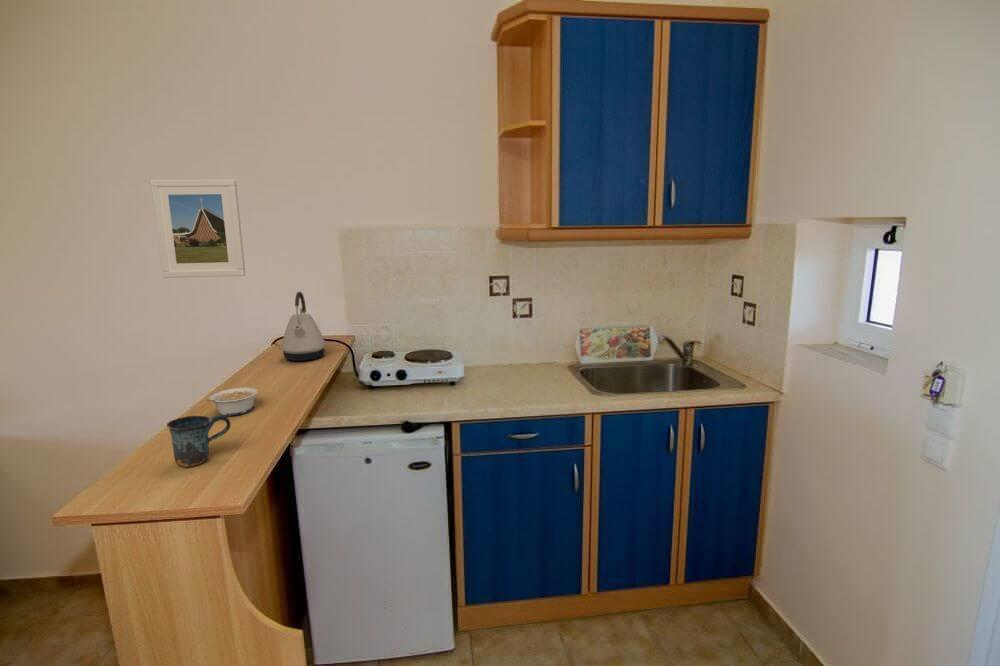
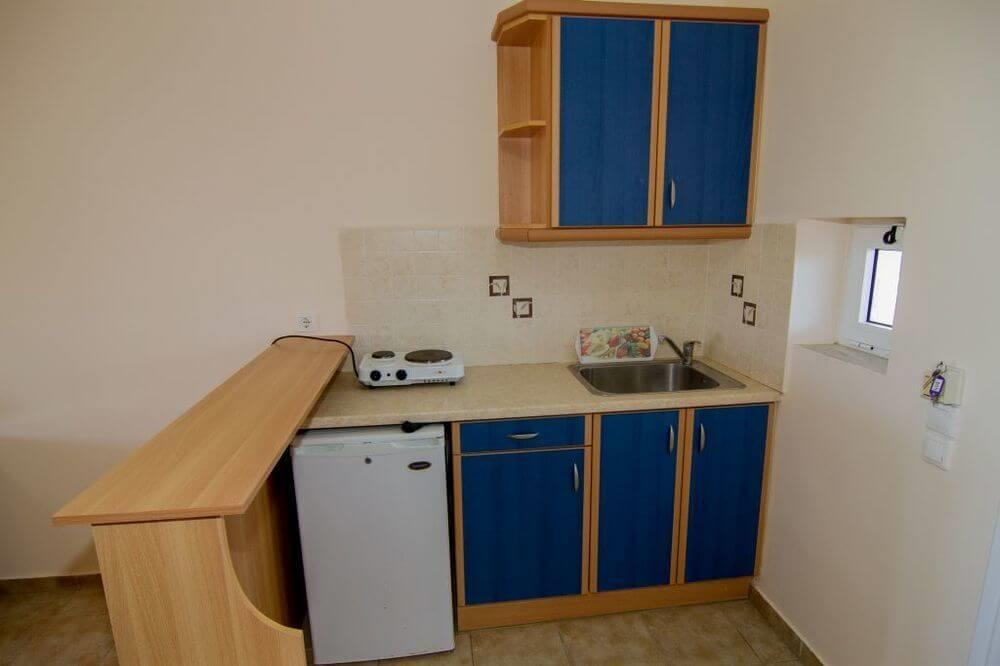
- kettle [280,291,327,362]
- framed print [150,178,247,279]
- legume [205,386,259,416]
- mug [166,414,231,468]
